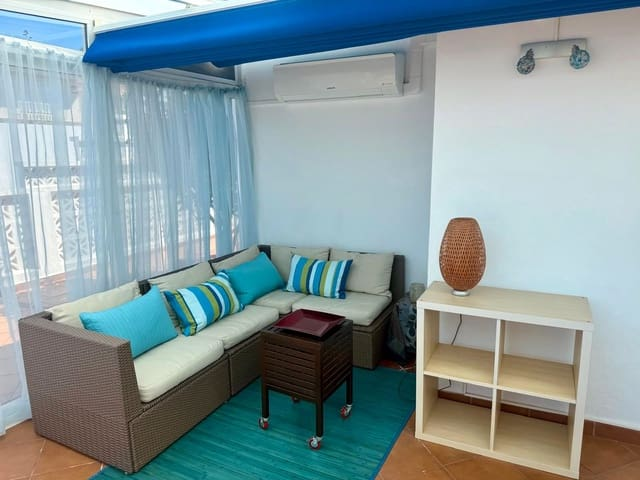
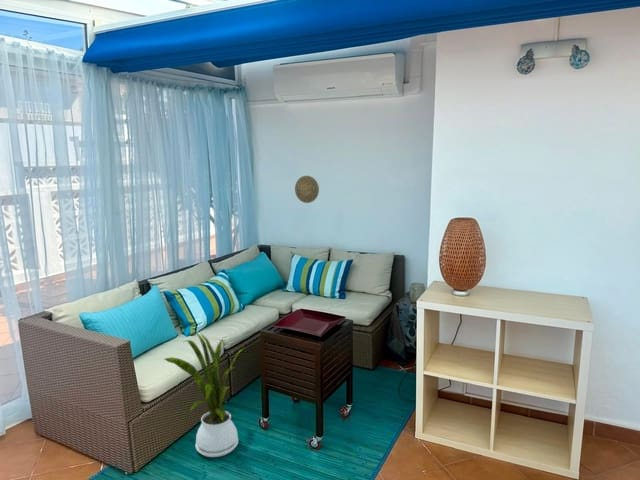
+ house plant [162,332,247,458]
+ decorative plate [294,175,320,204]
